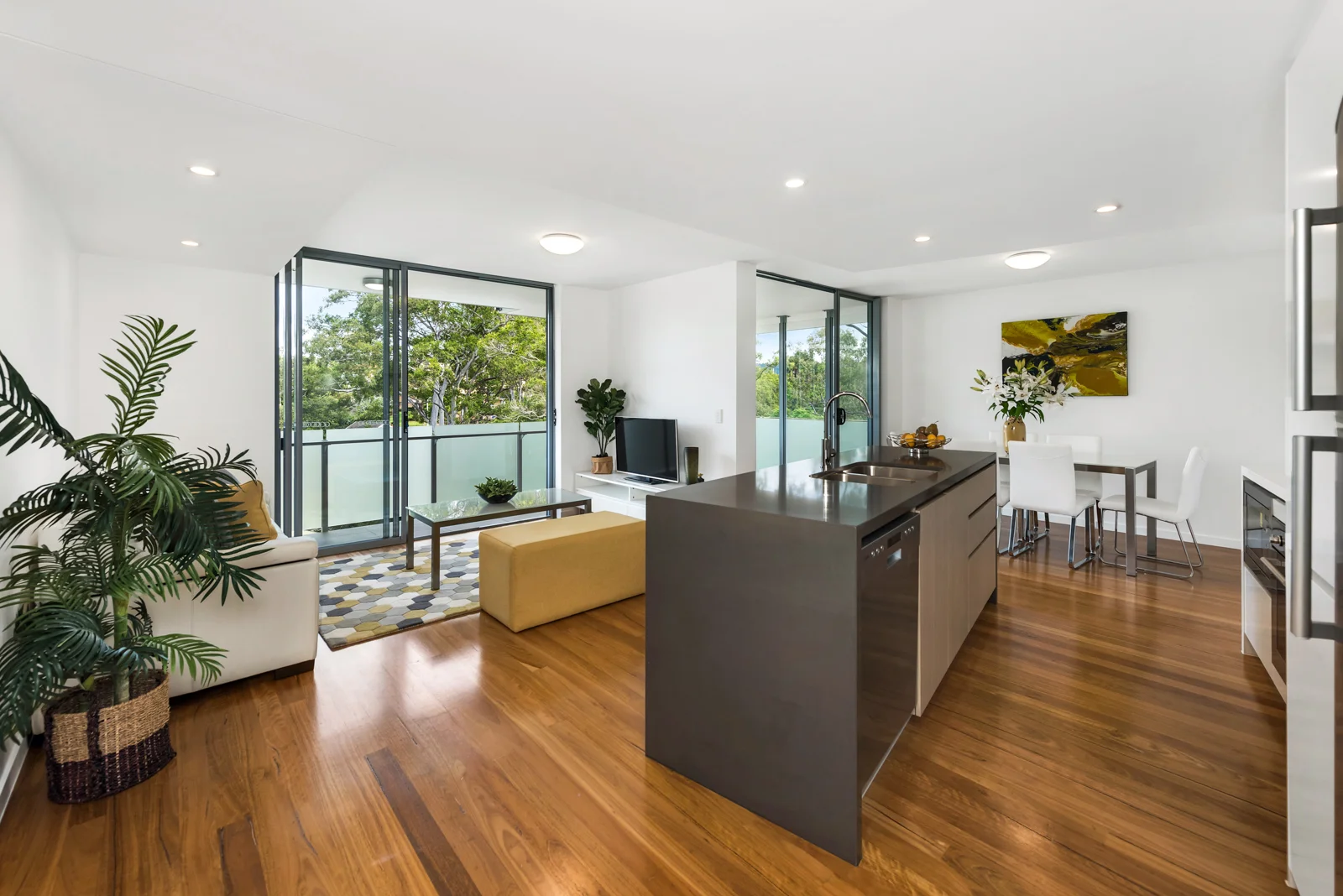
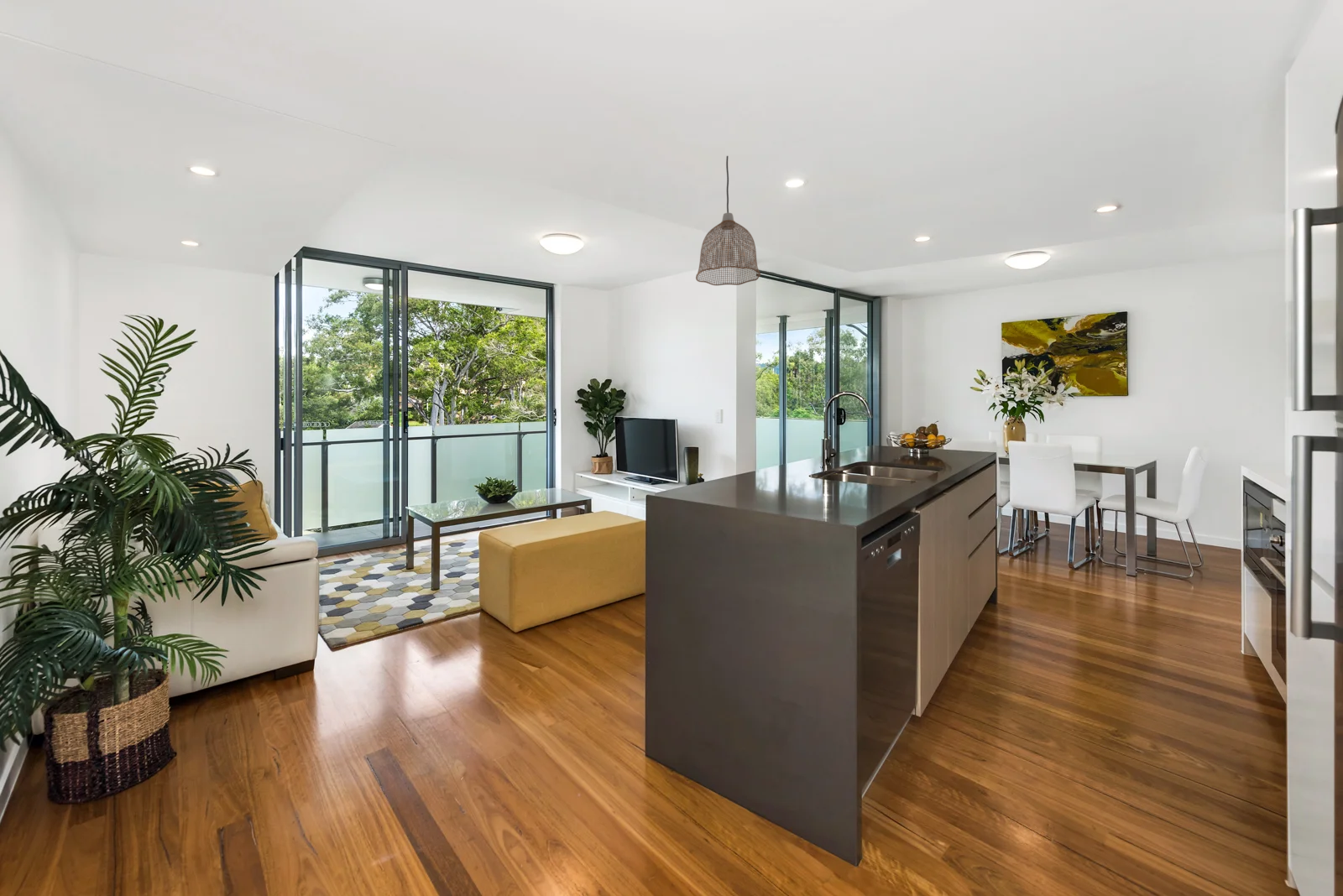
+ pendant lamp [695,155,761,286]
